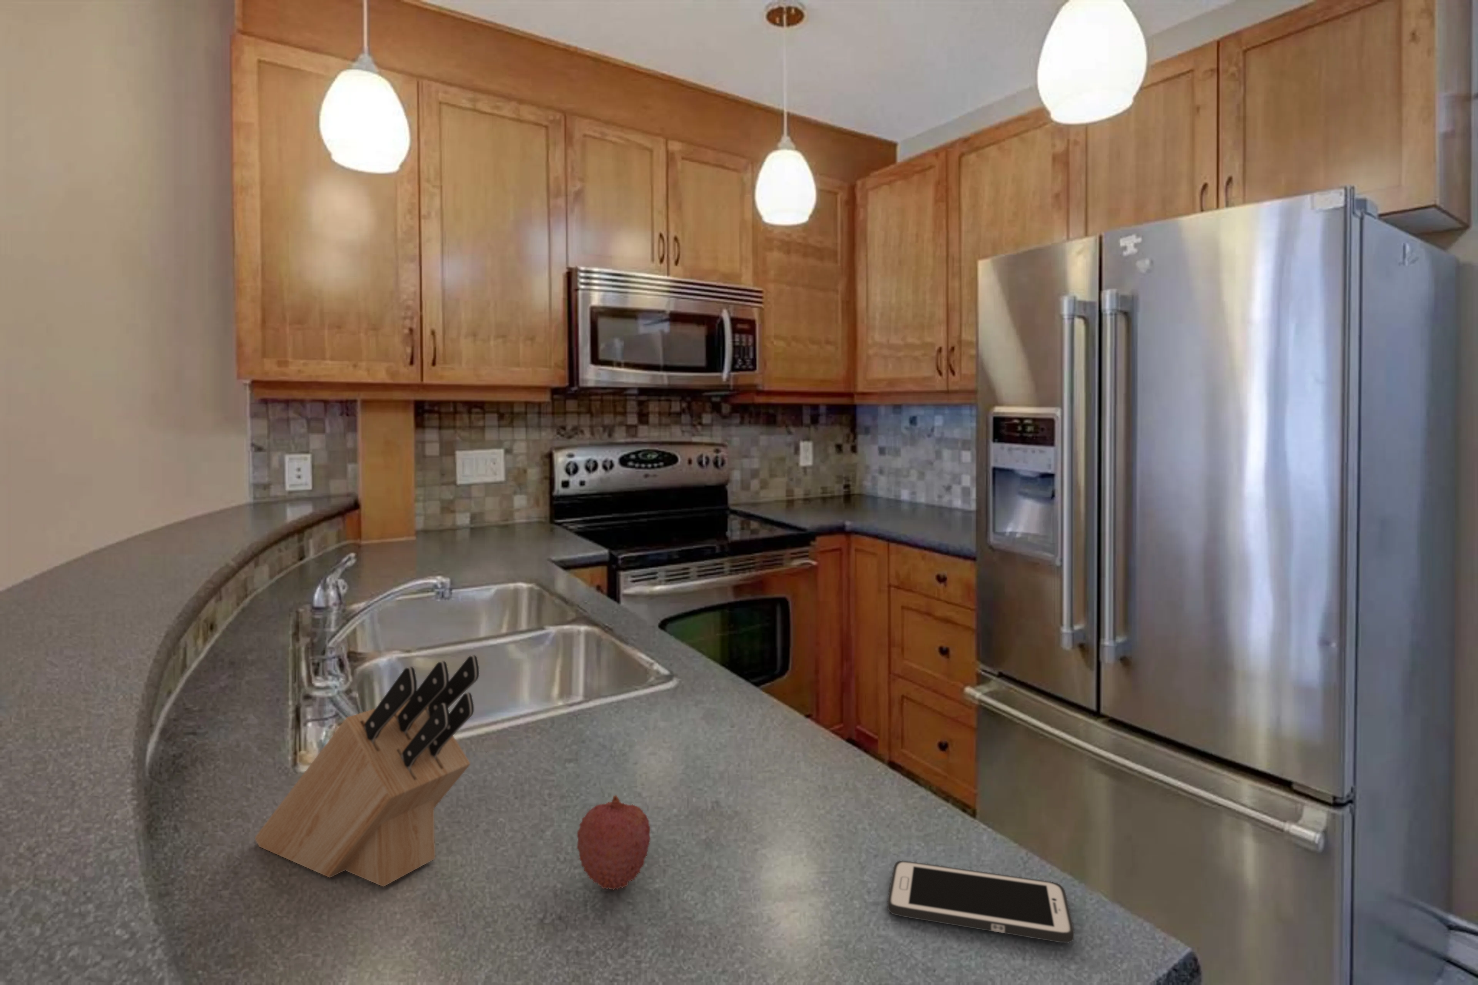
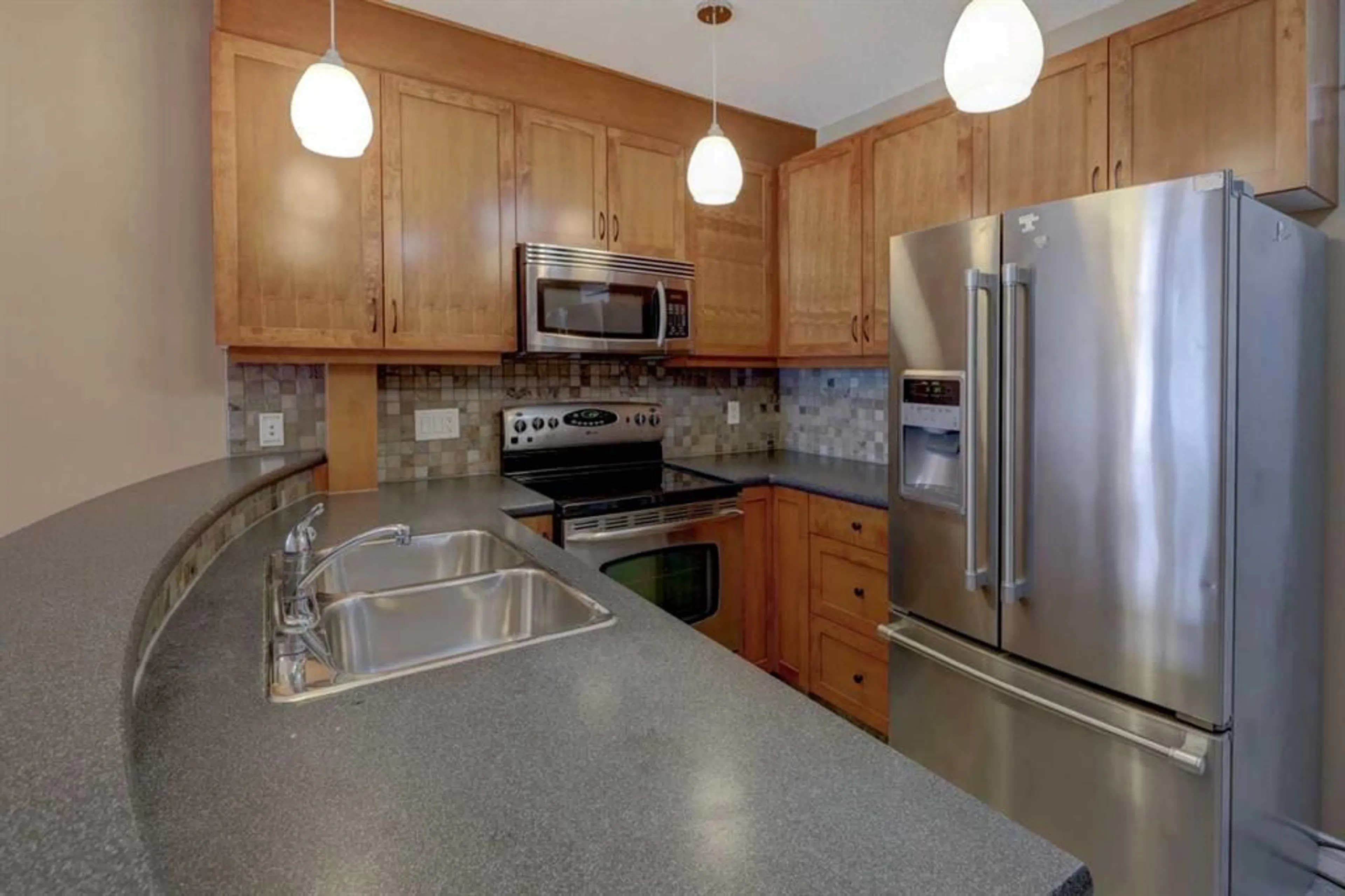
- cell phone [887,861,1075,943]
- knife block [255,654,479,887]
- fruit [577,795,651,890]
